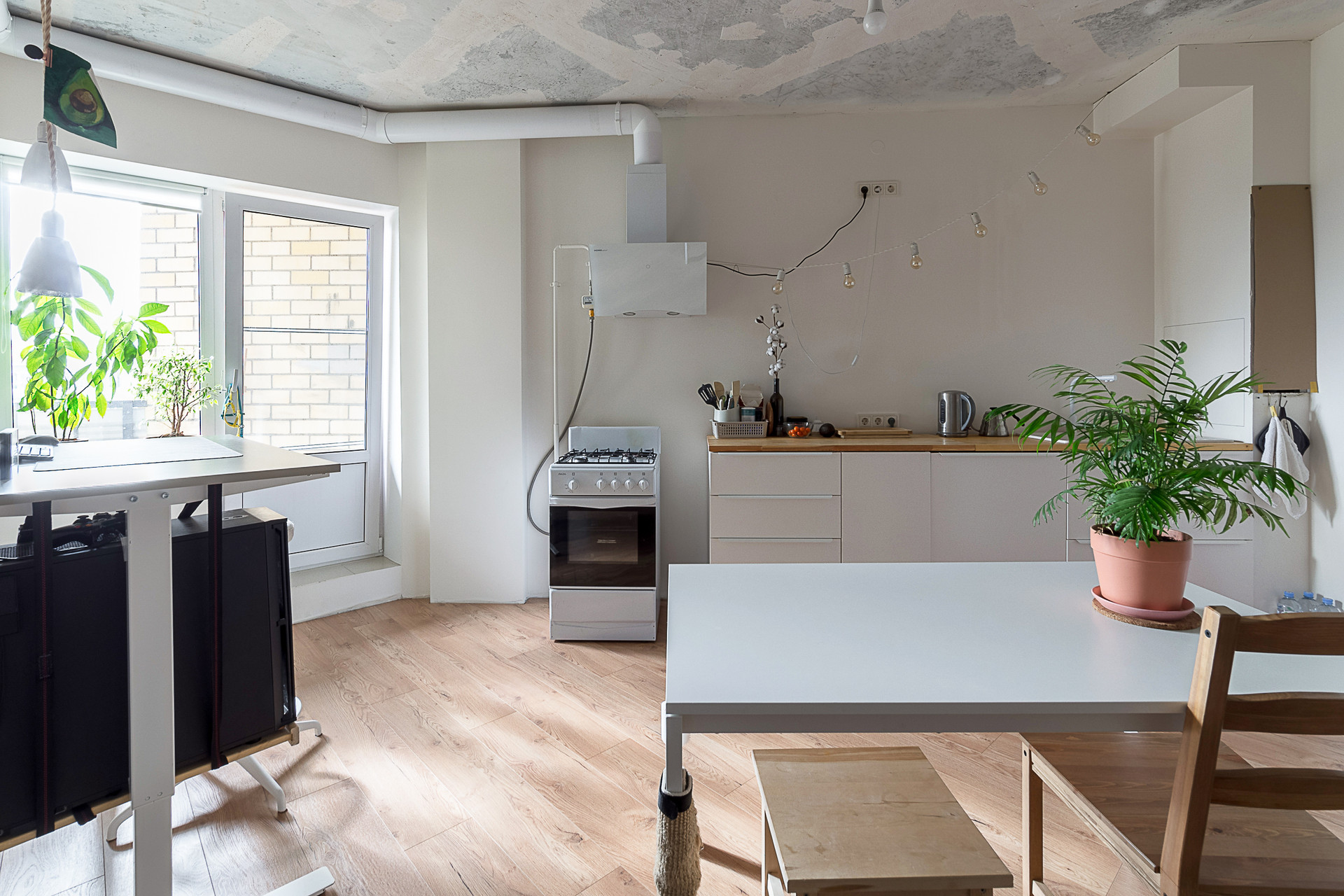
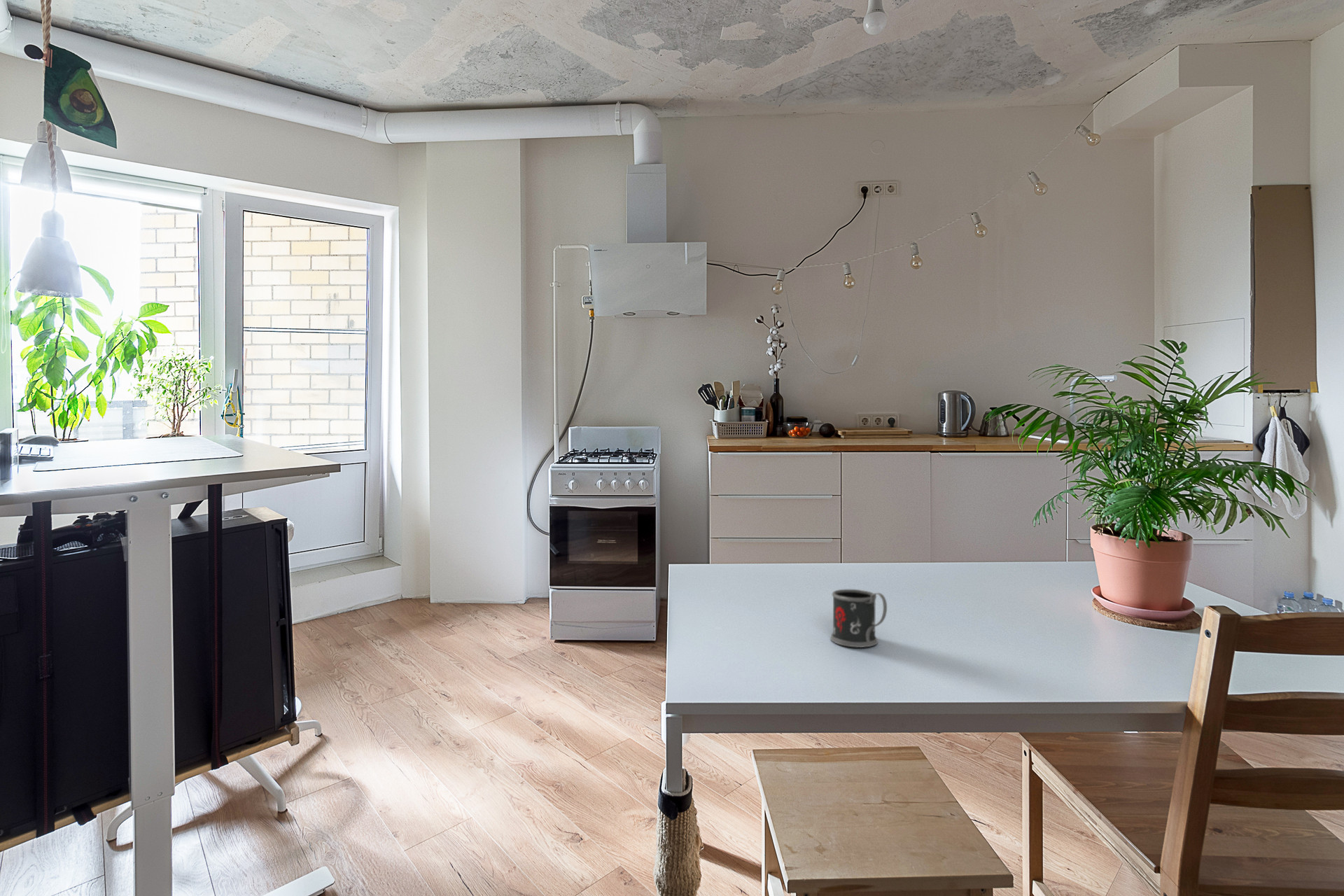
+ mug [830,589,888,648]
